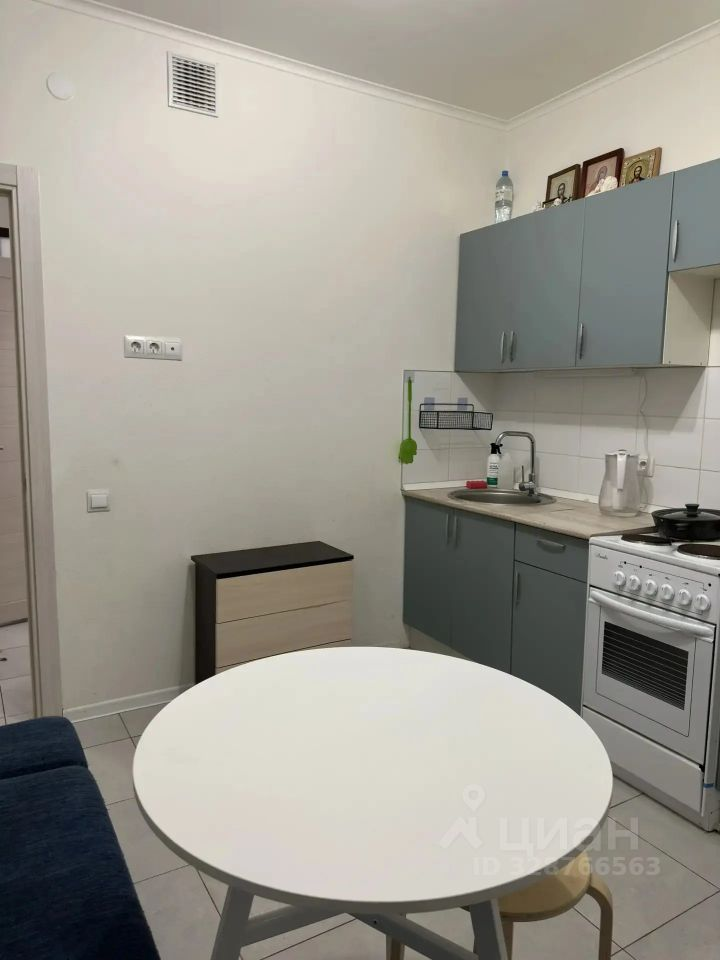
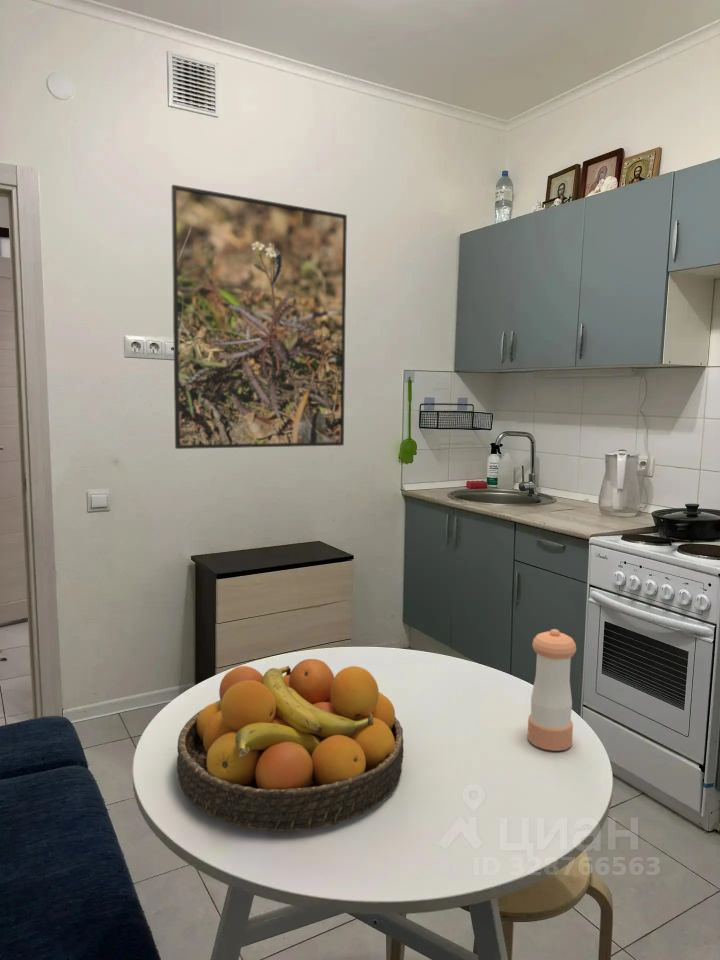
+ fruit bowl [176,658,405,832]
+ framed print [170,184,348,450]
+ pepper shaker [526,628,577,752]
